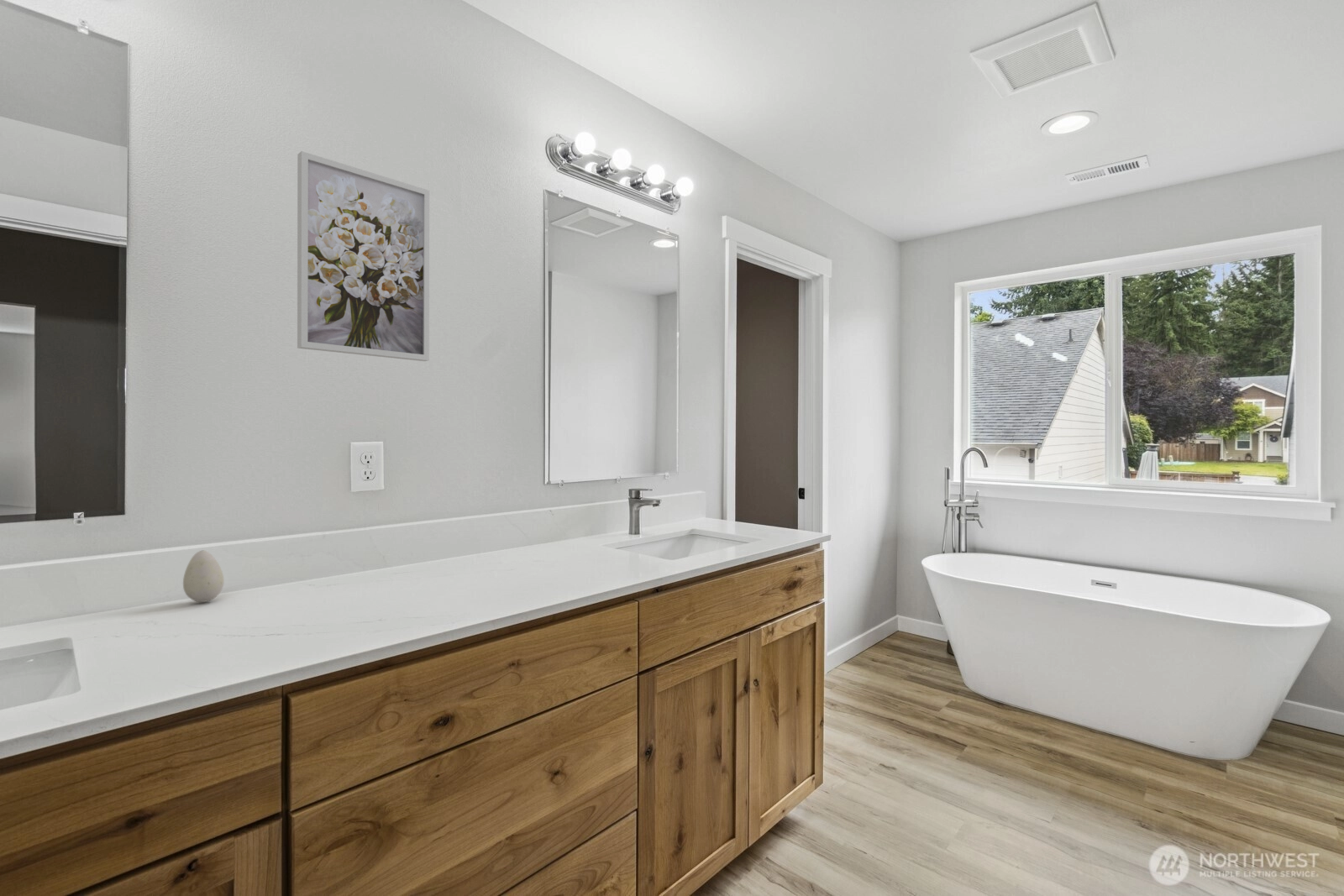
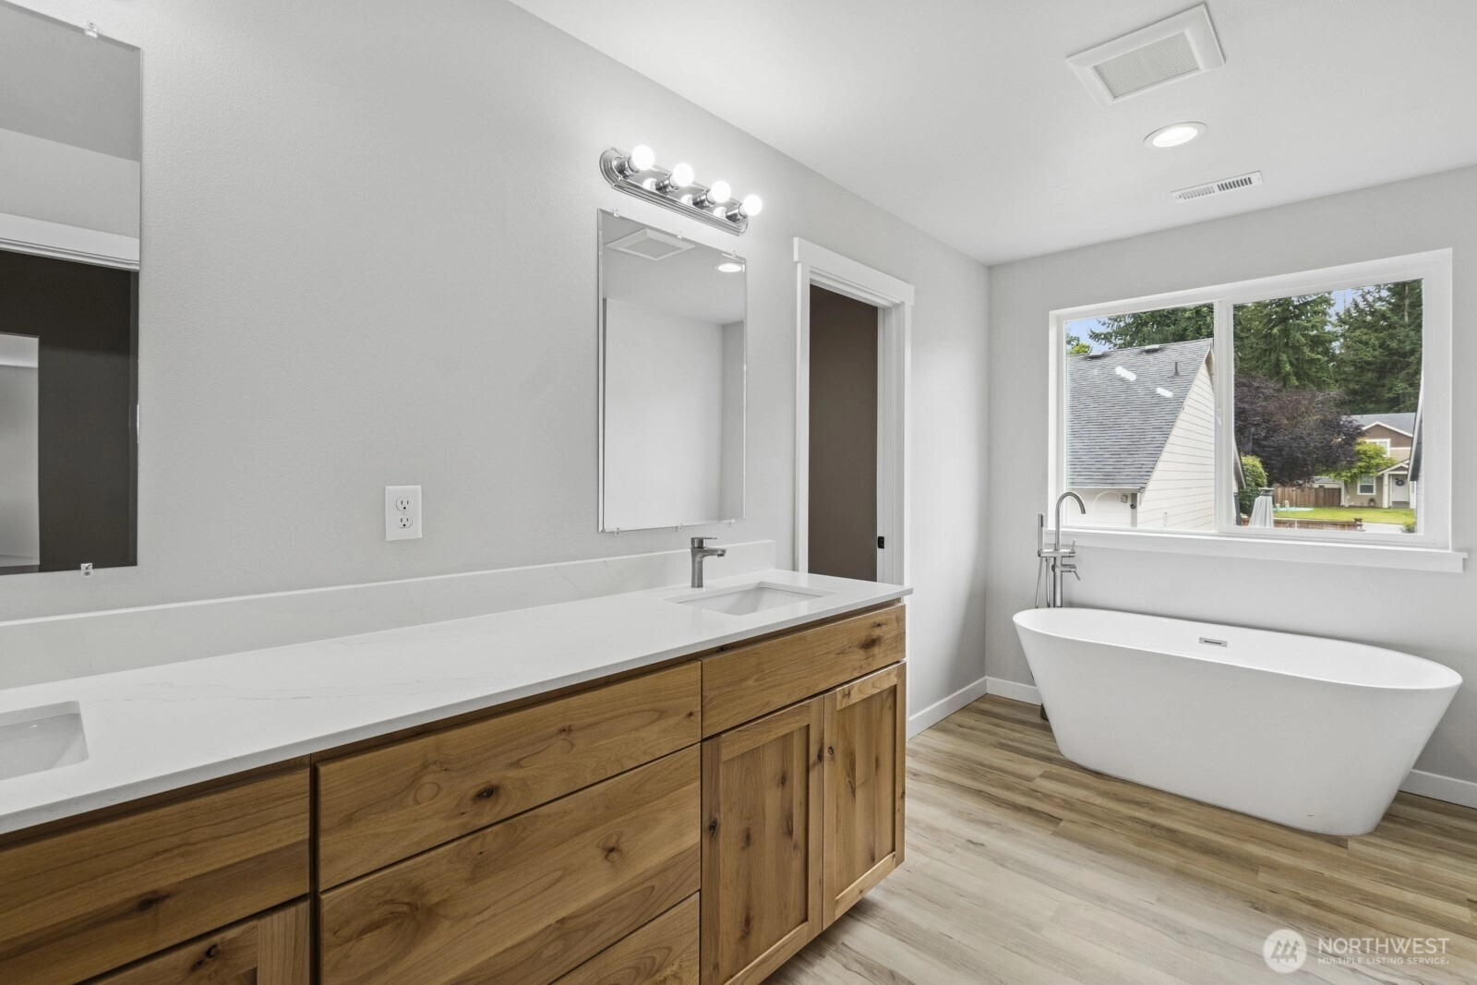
- wall art [297,150,430,362]
- decorative egg [182,550,225,603]
